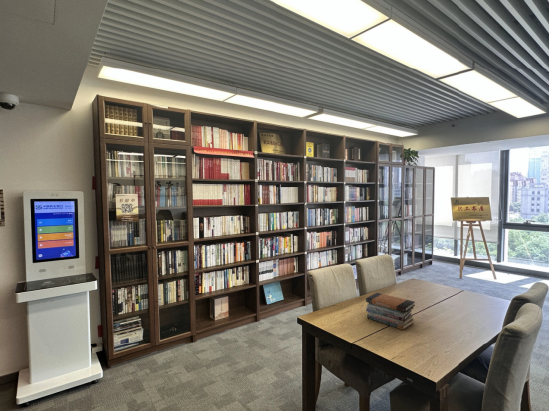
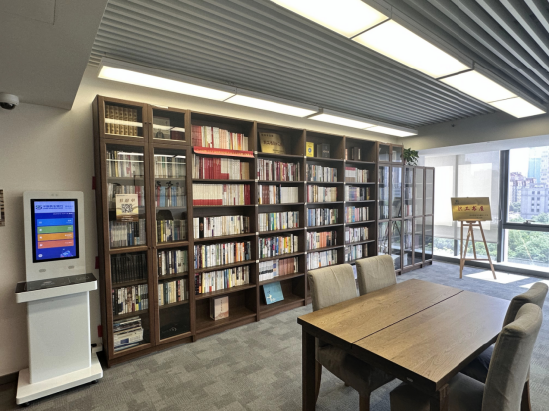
- book stack [365,292,416,331]
